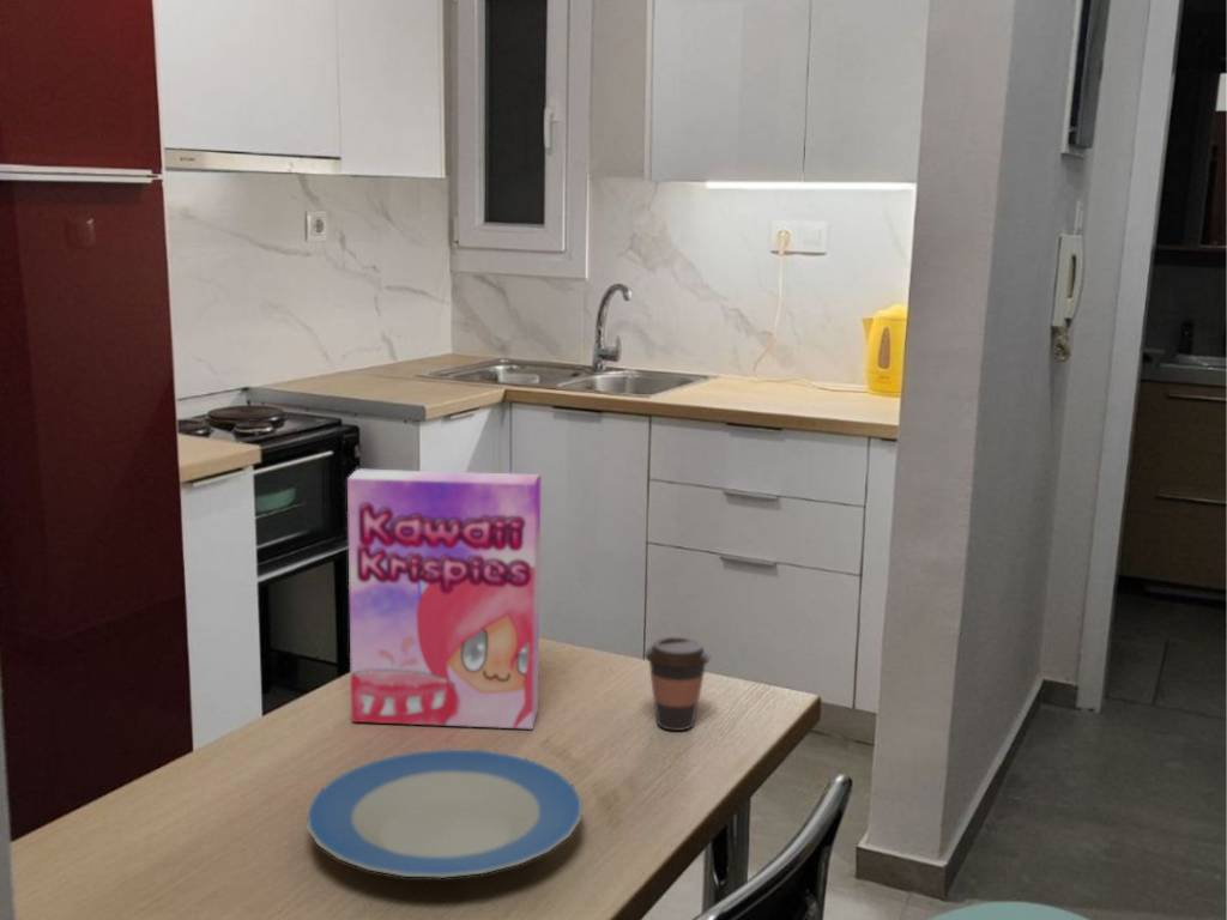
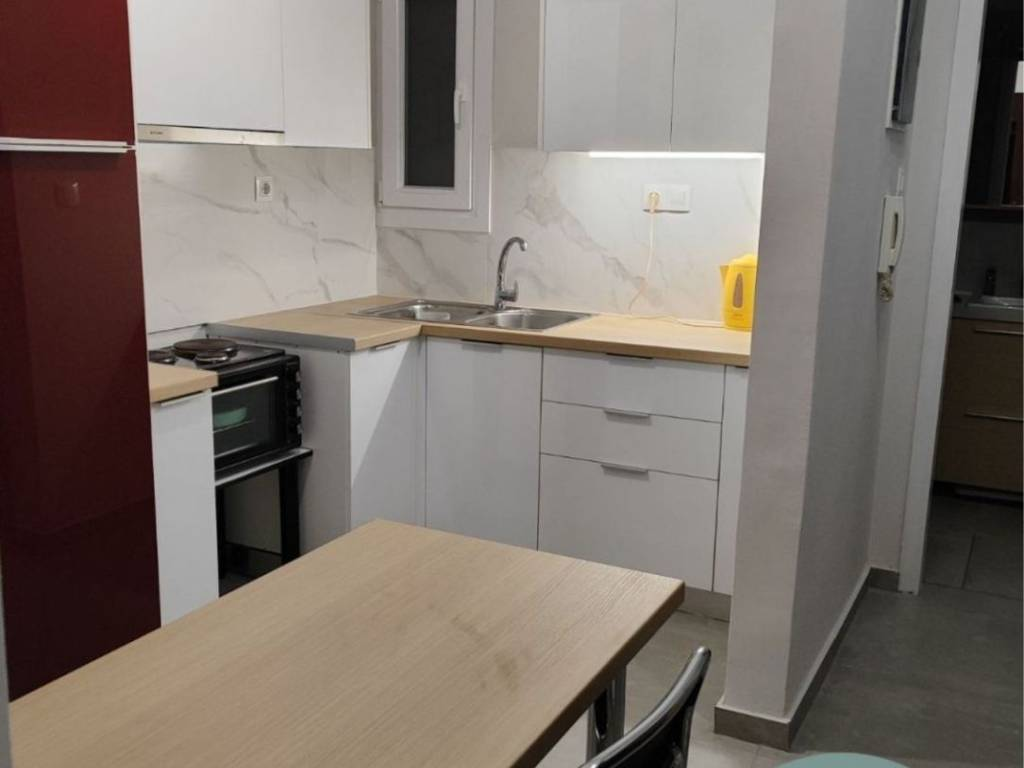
- coffee cup [643,636,712,732]
- plate [306,748,584,879]
- cereal box [346,467,542,731]
